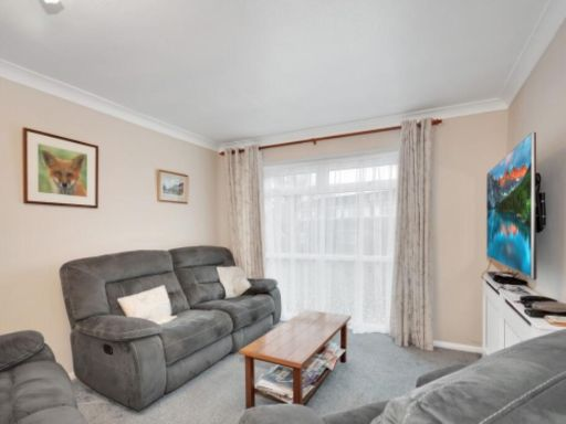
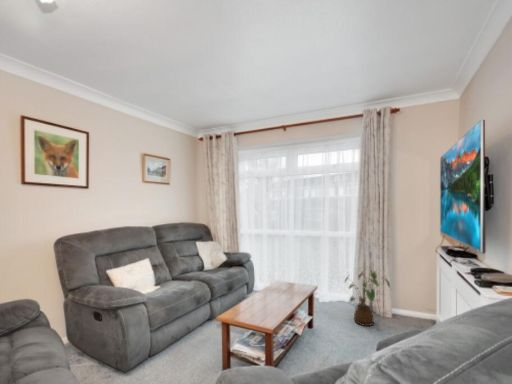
+ house plant [343,269,391,327]
